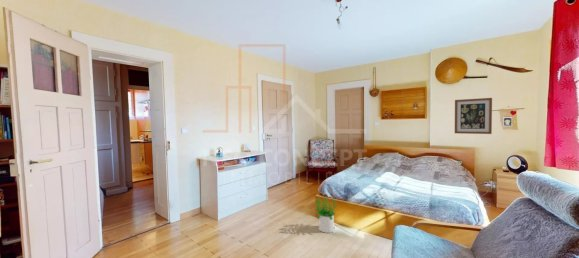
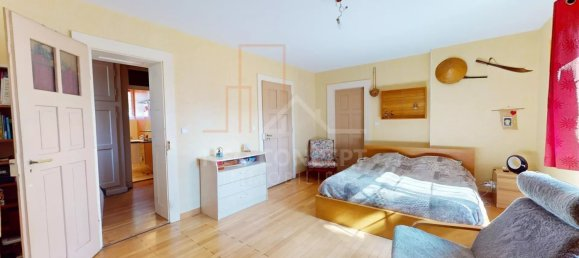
- potted plant [313,196,338,234]
- wall art [454,97,493,135]
